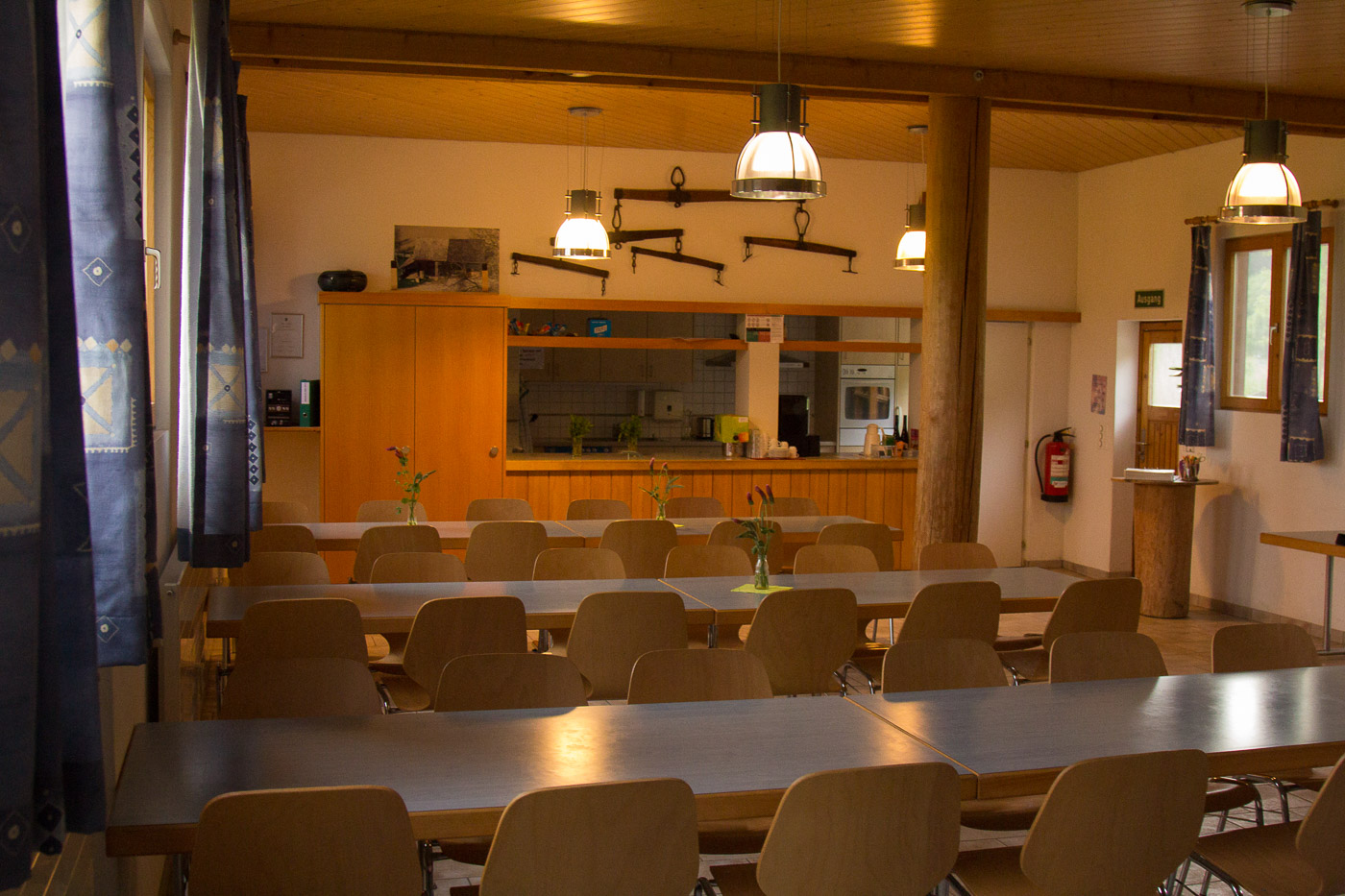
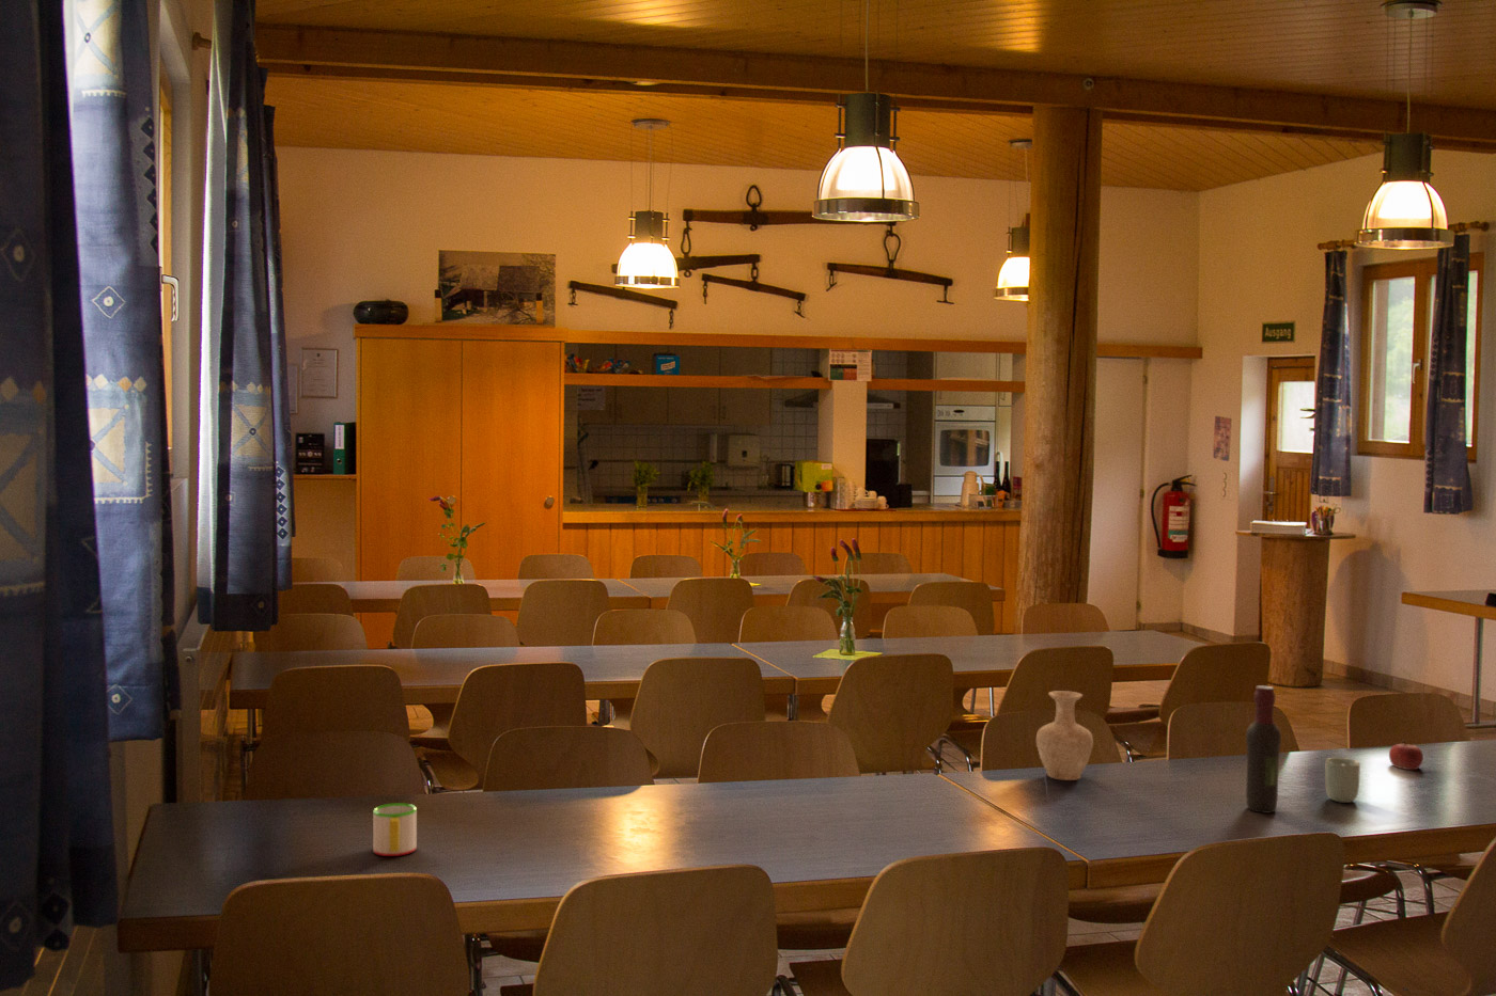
+ cup [1324,757,1361,804]
+ mug [371,801,418,857]
+ fruit [1388,739,1425,770]
+ vase [1036,689,1094,781]
+ wine bottle [1245,685,1282,815]
